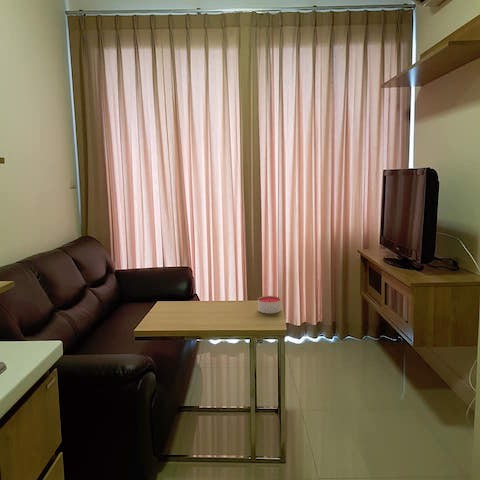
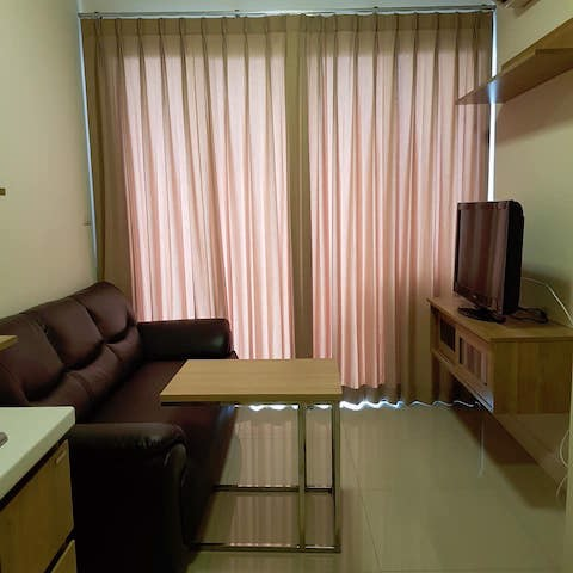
- candle [257,295,282,315]
